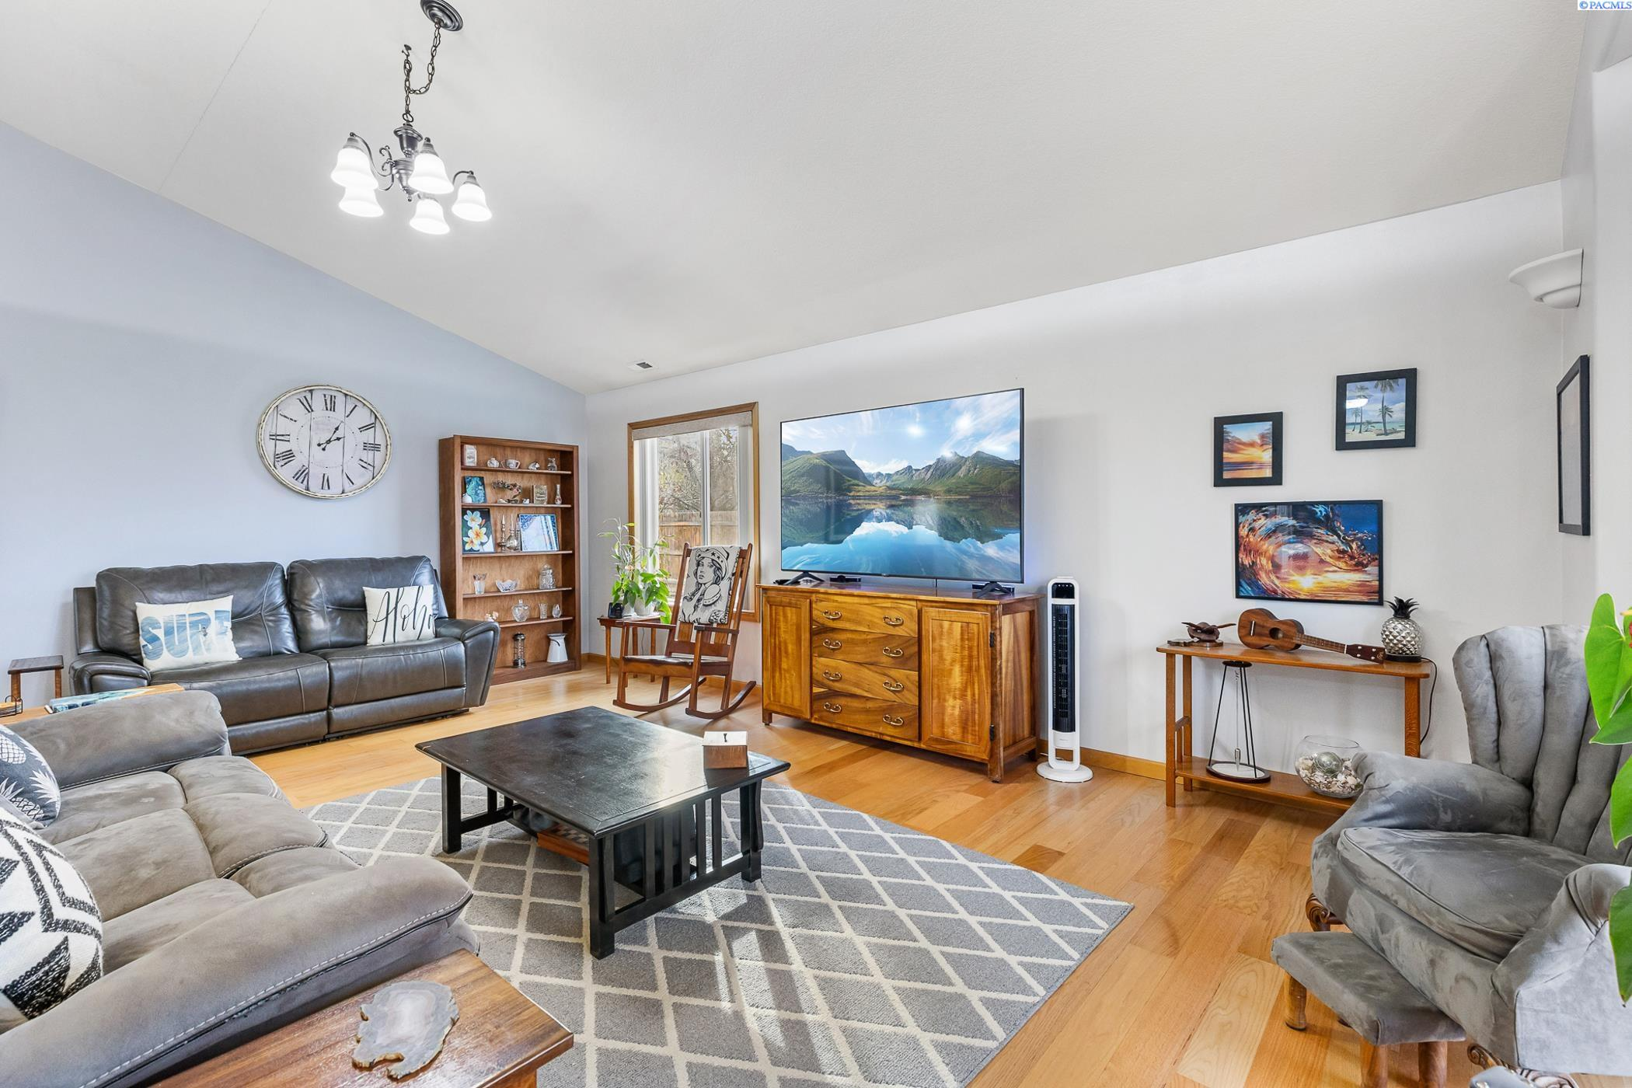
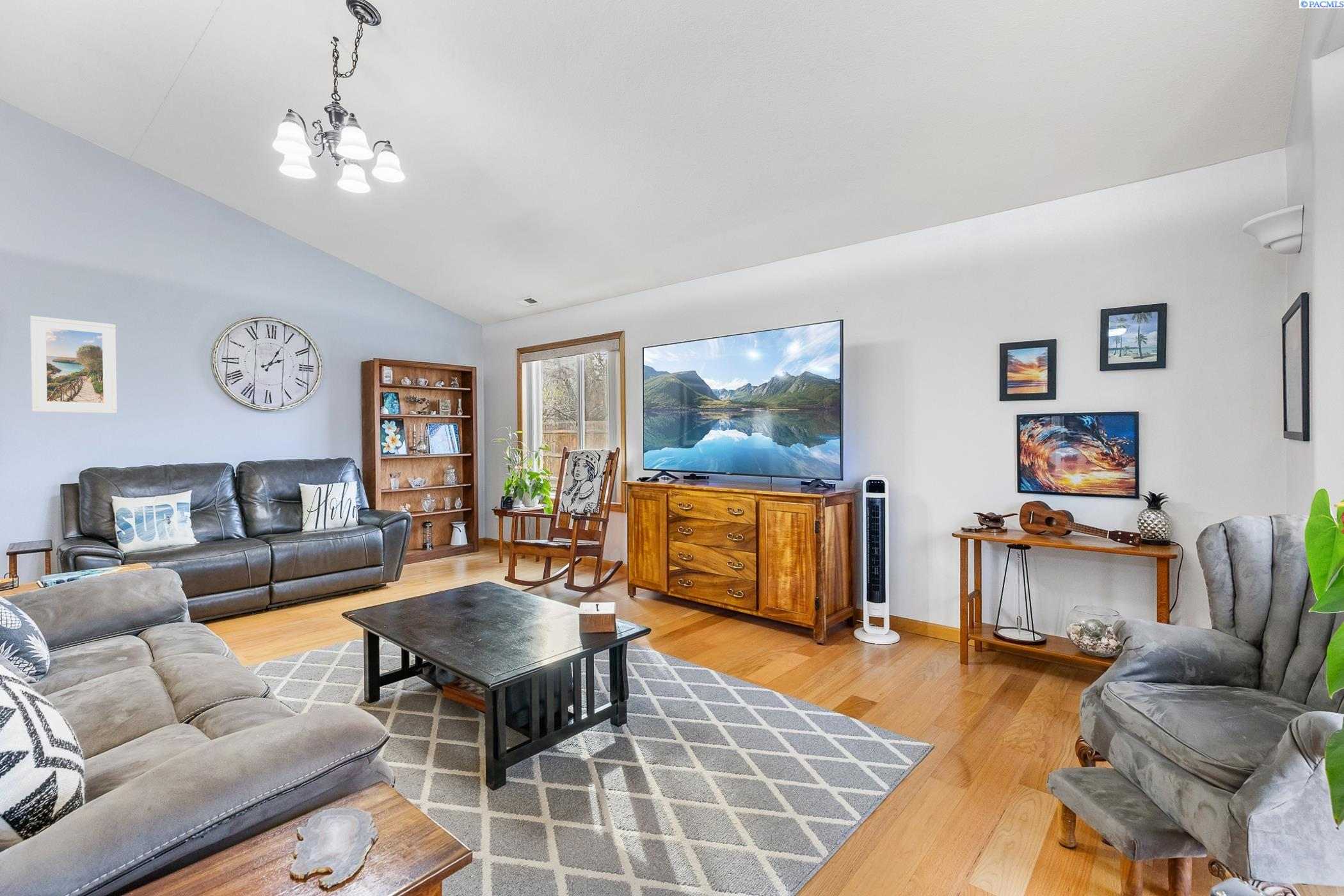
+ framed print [29,316,118,414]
